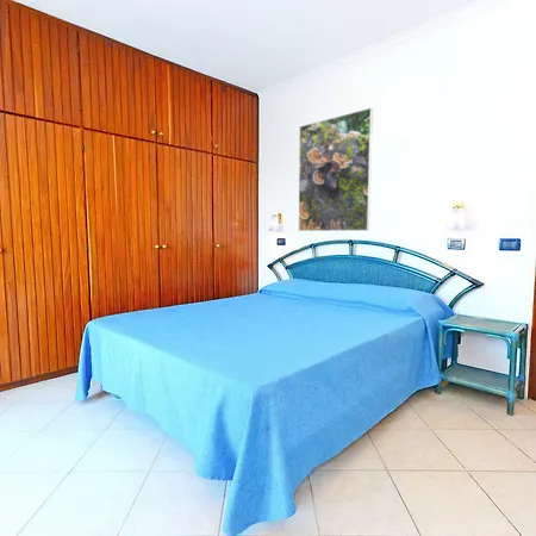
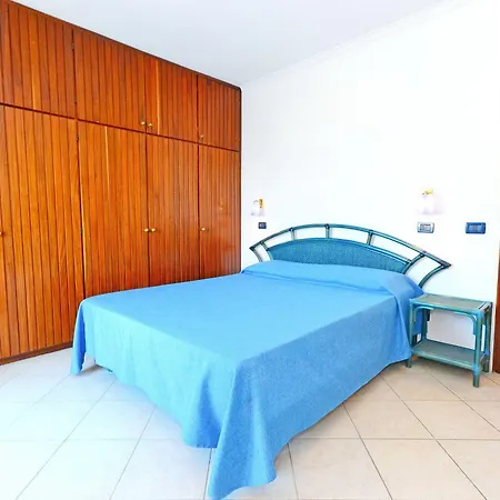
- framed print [298,107,374,232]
